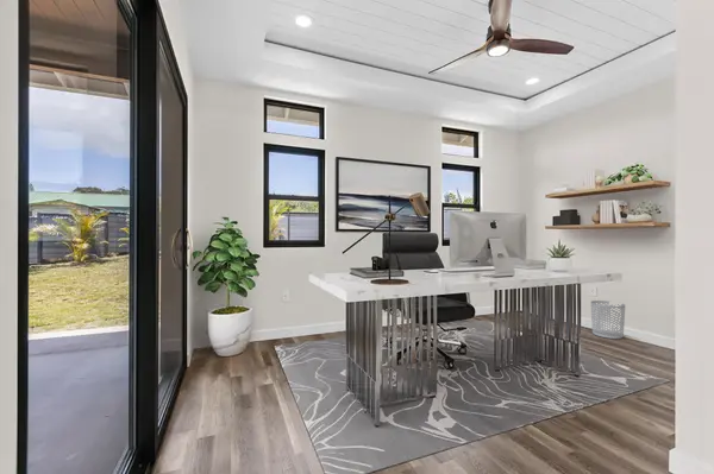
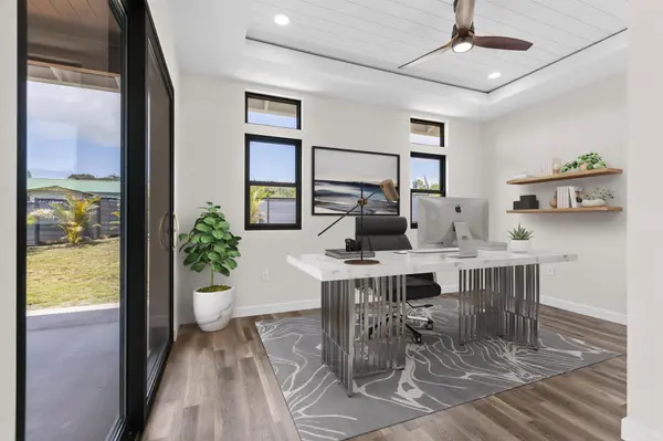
- waste bin [590,299,626,340]
